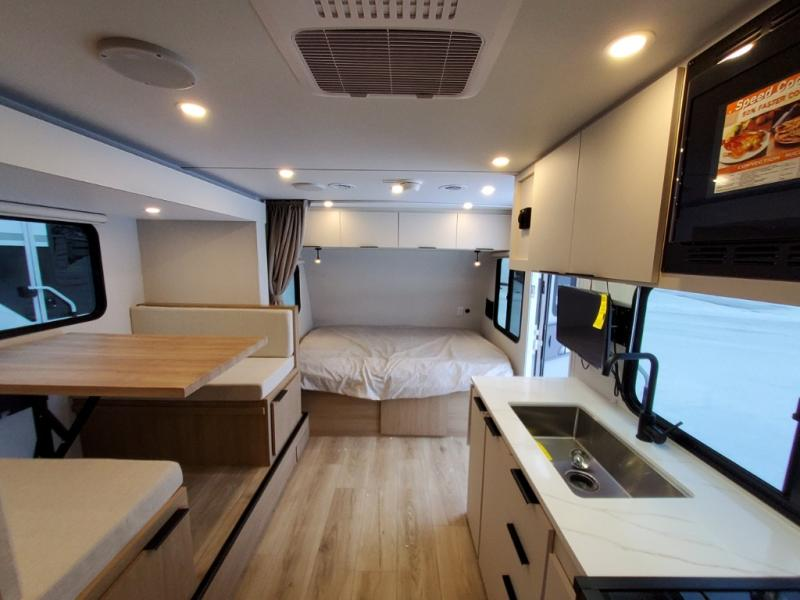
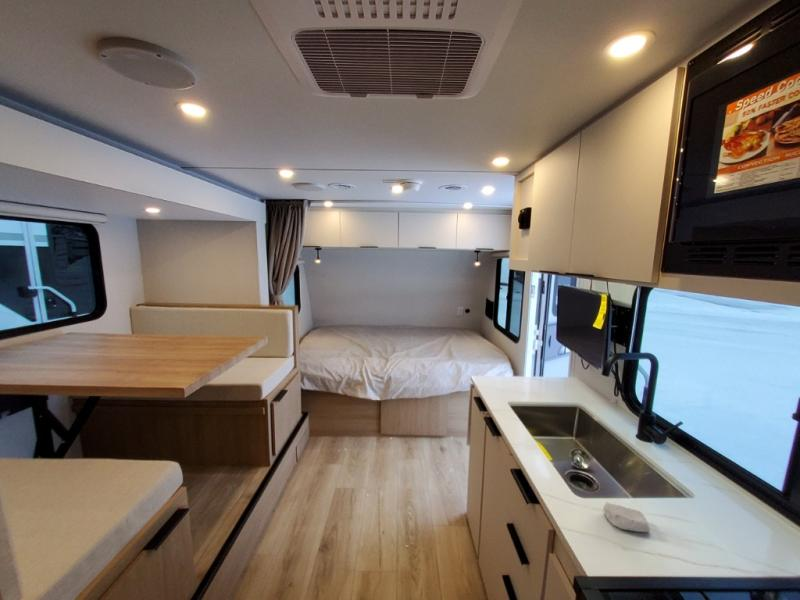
+ soap bar [602,501,651,533]
